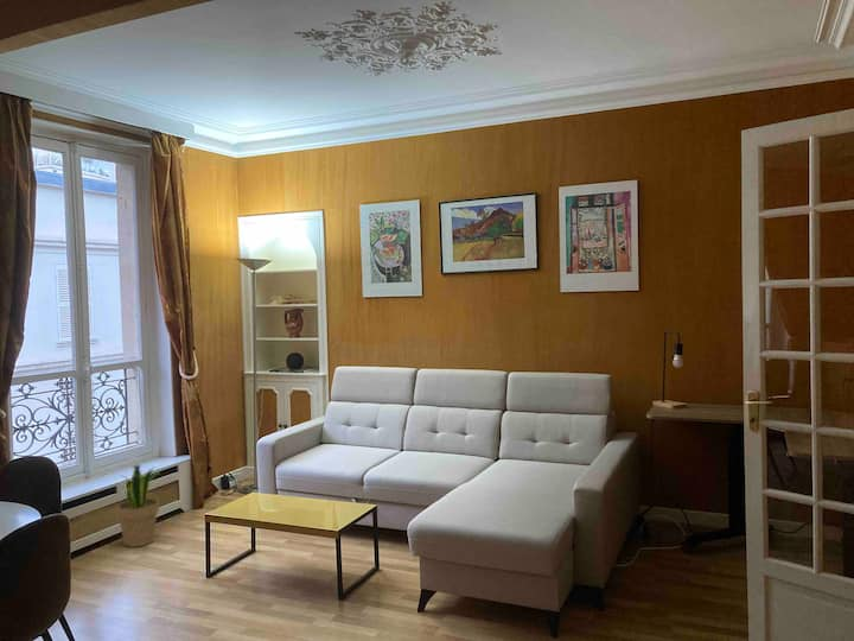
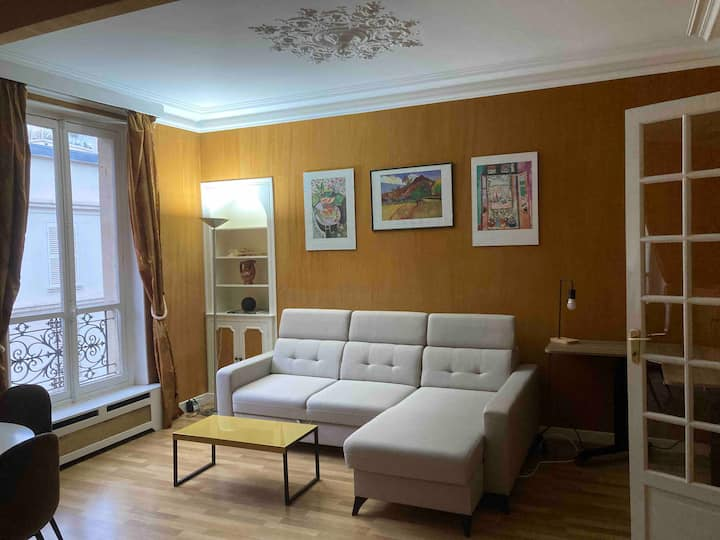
- potted plant [115,463,162,548]
